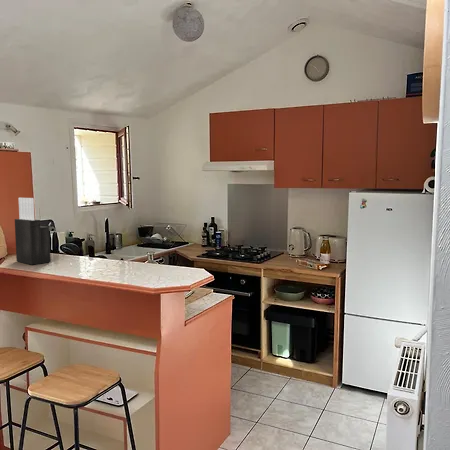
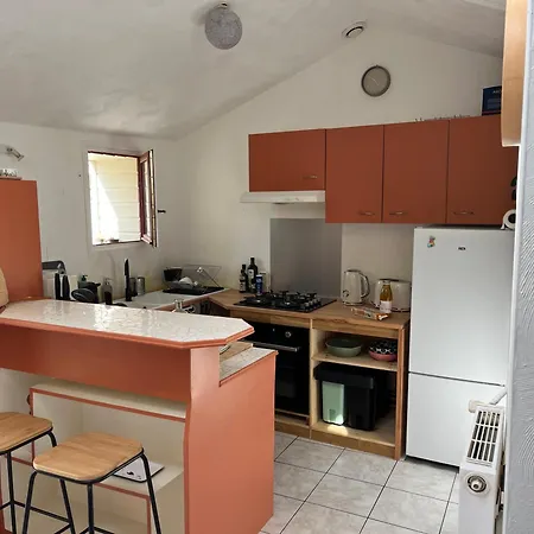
- knife block [14,197,52,266]
